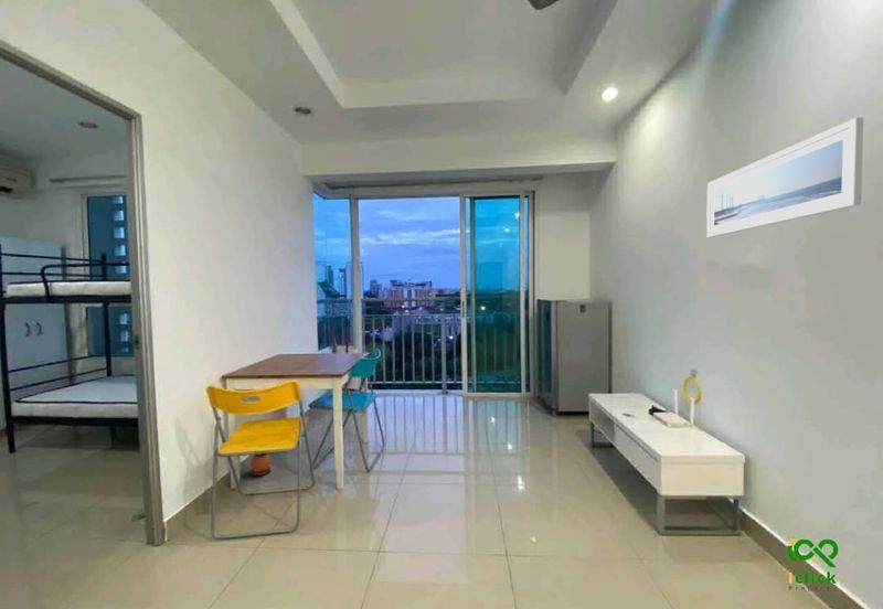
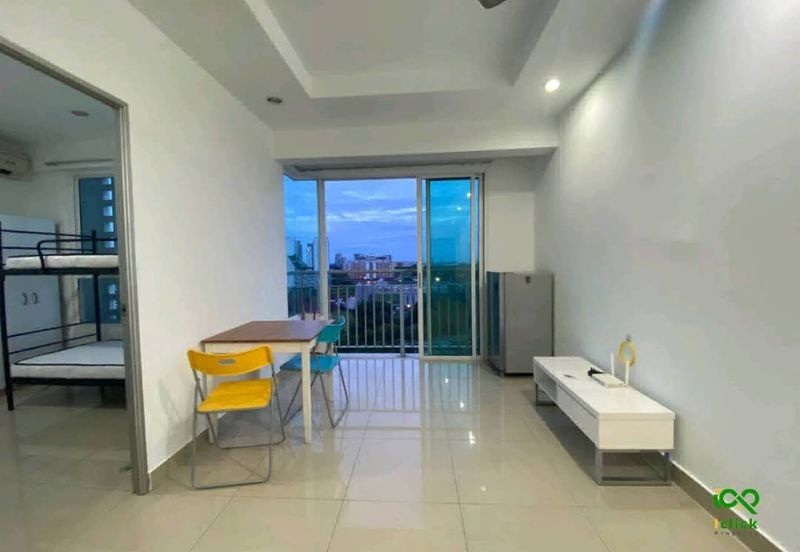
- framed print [705,116,864,238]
- potted plant [249,452,273,477]
